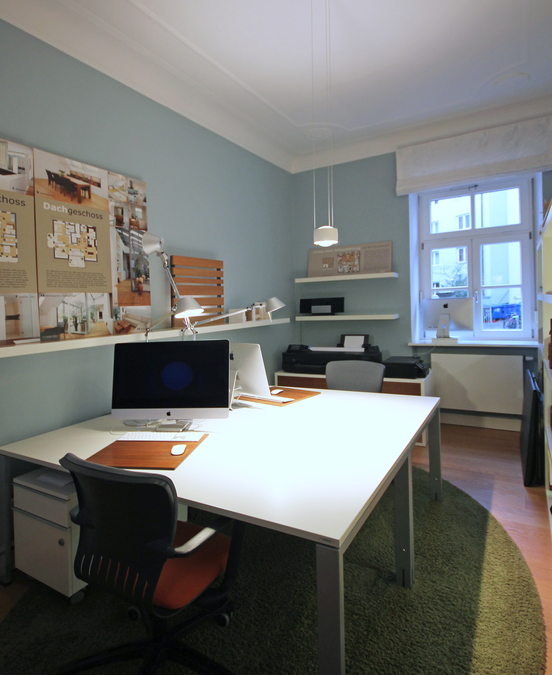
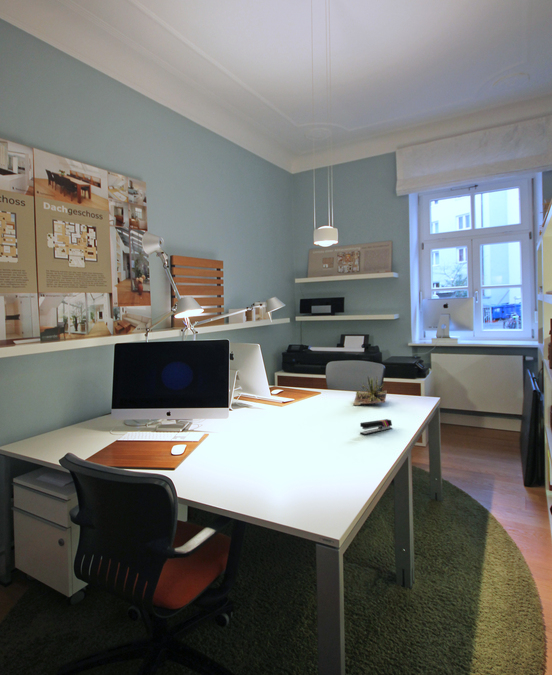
+ stapler [359,418,393,436]
+ succulent plant [352,376,388,406]
